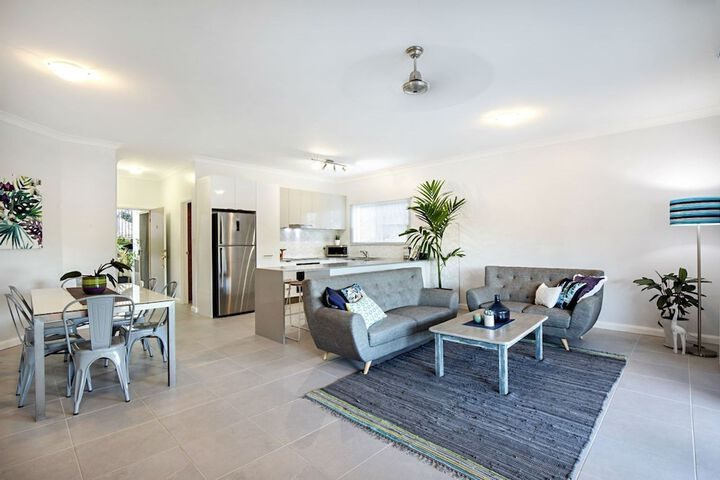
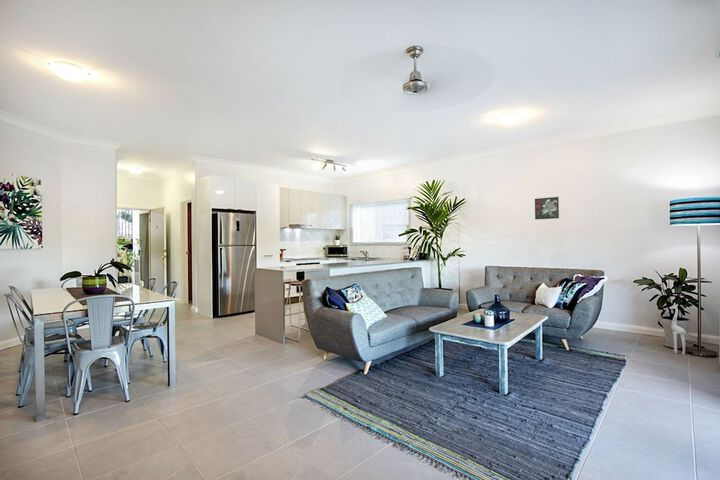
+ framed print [534,196,560,220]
